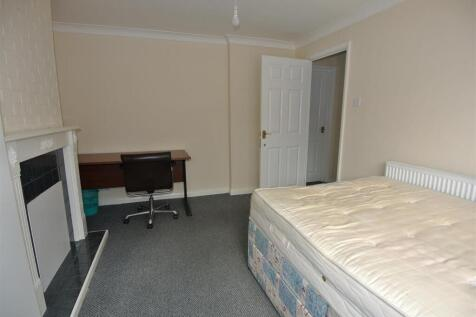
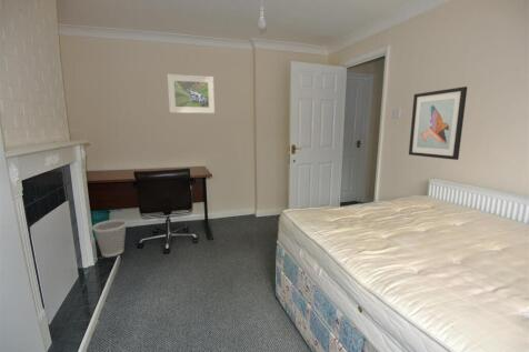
+ wall art [408,86,468,161]
+ wastebasket [91,219,128,258]
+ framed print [167,73,216,114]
